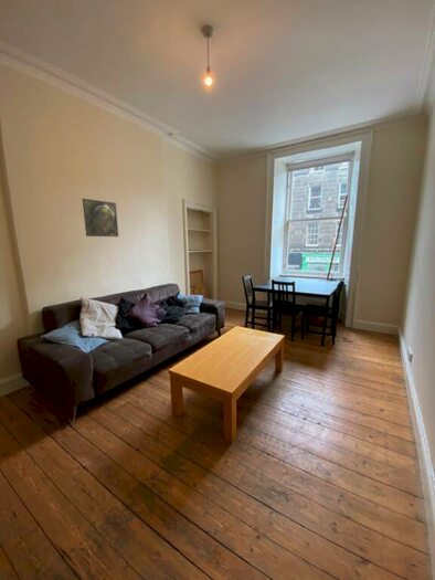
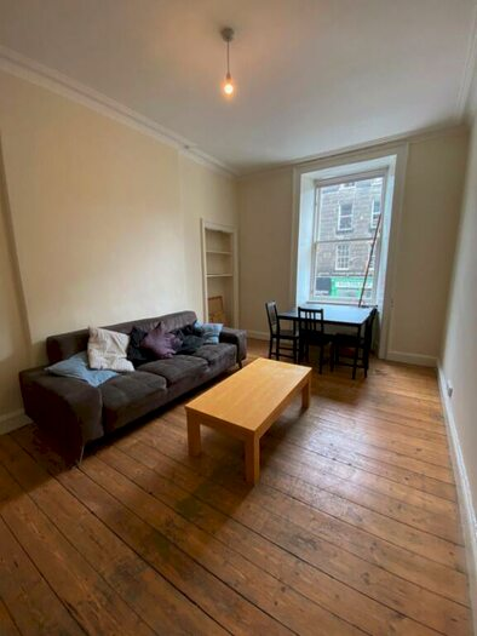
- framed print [82,198,119,238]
